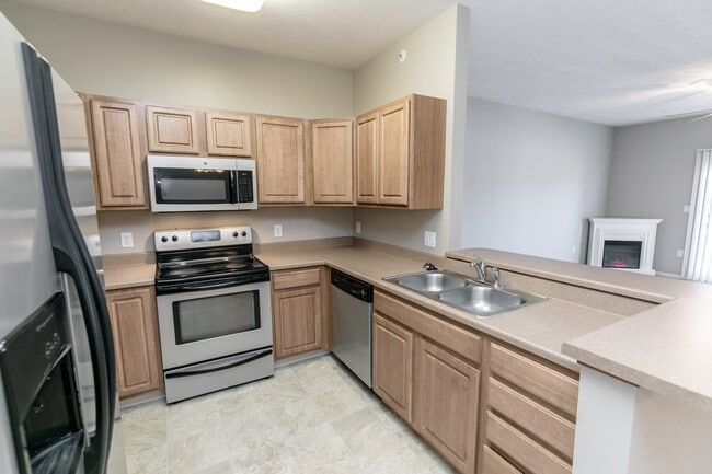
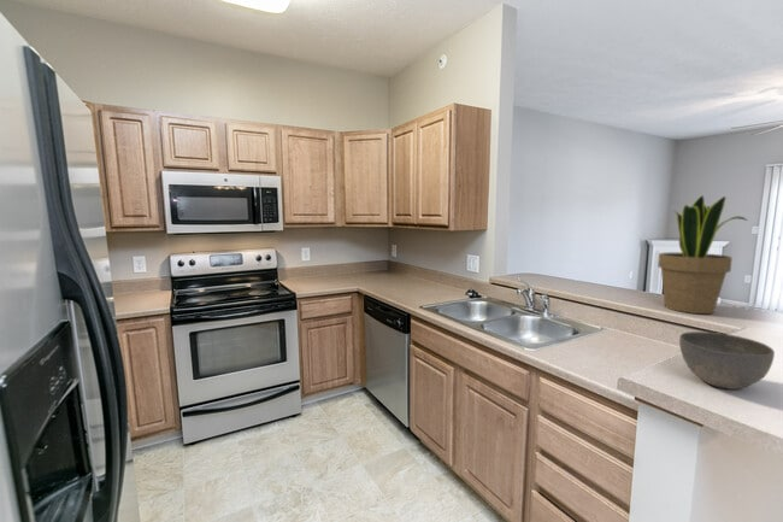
+ bowl [678,330,776,391]
+ potted plant [657,194,749,315]
